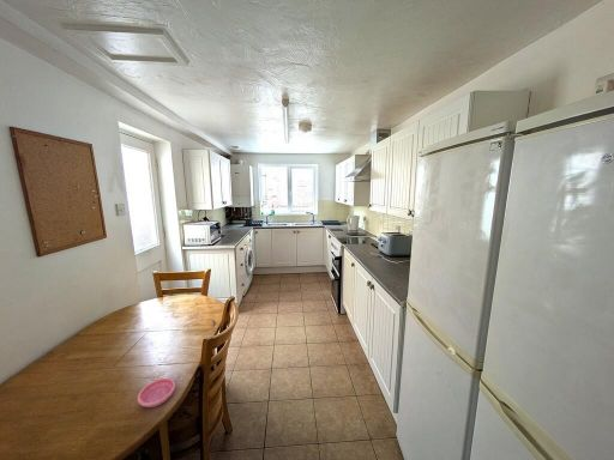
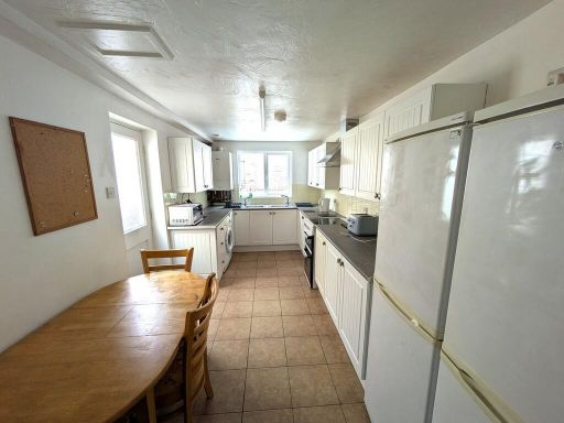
- saucer [137,377,176,408]
